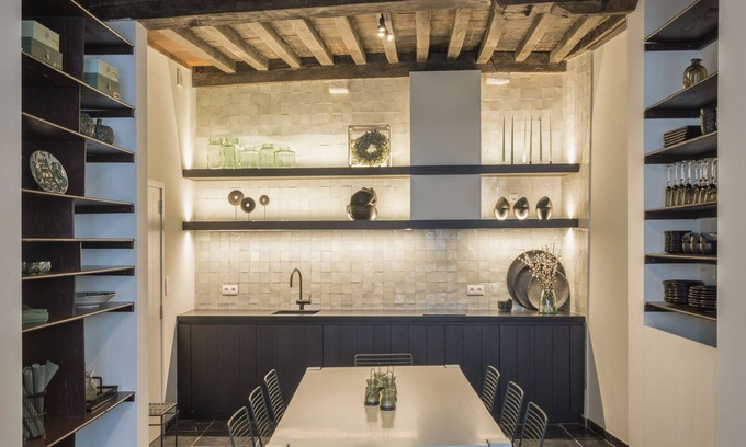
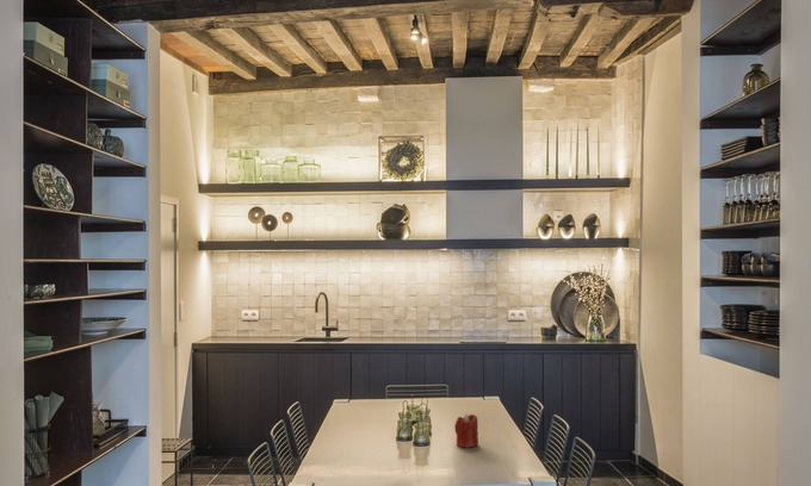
+ candle [453,412,479,449]
